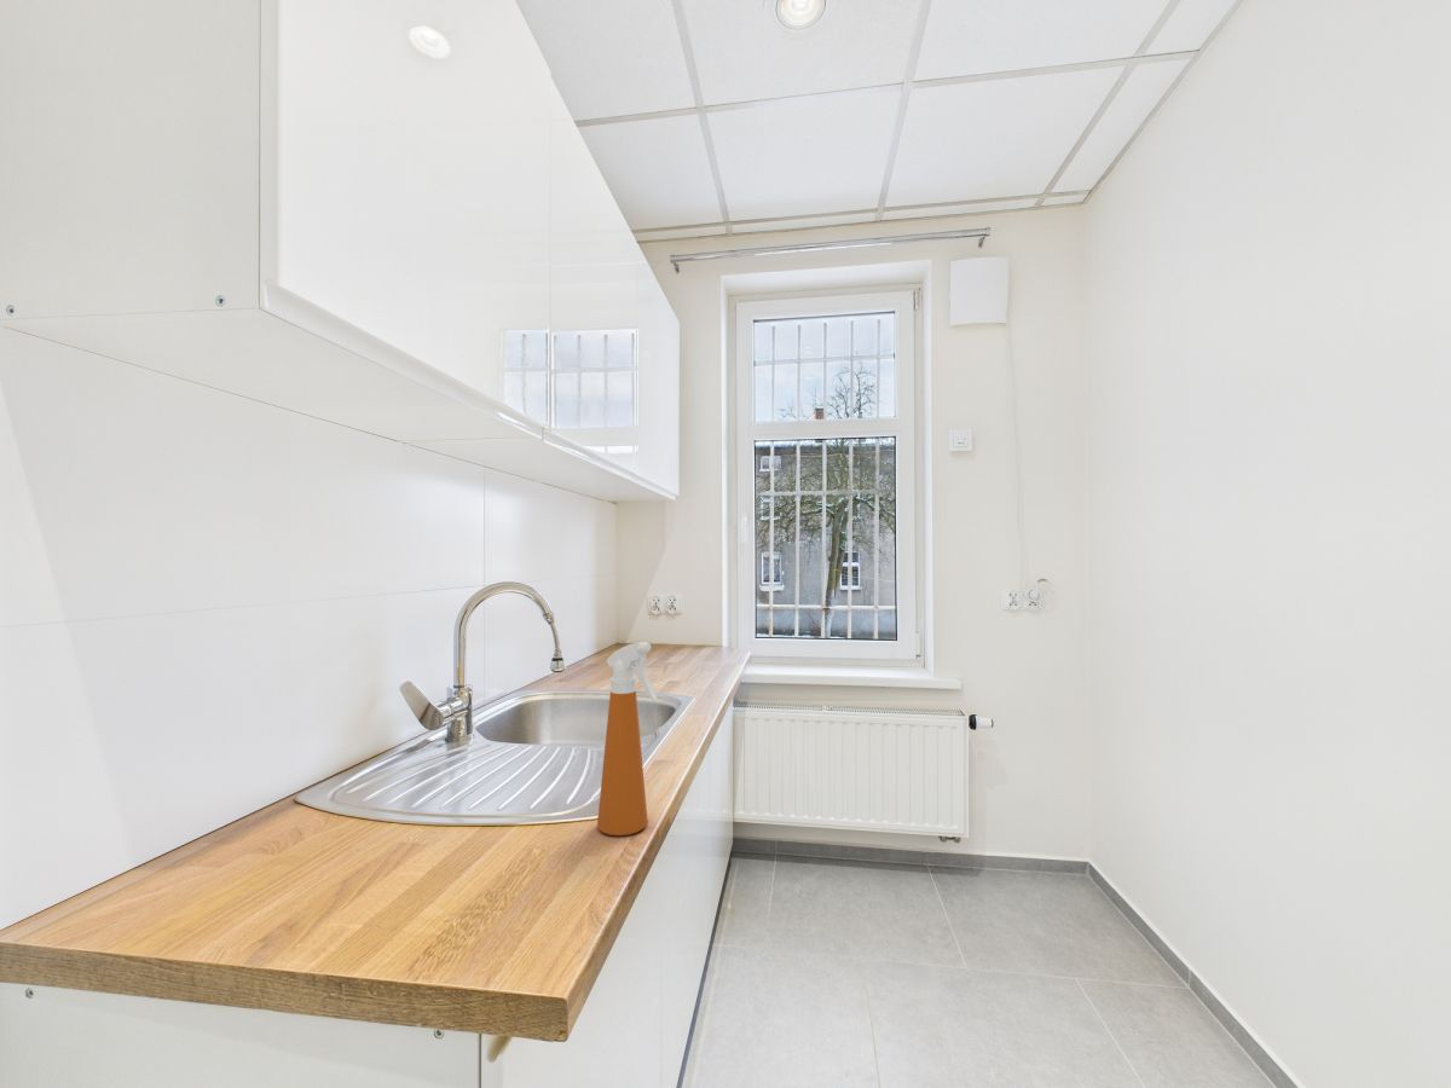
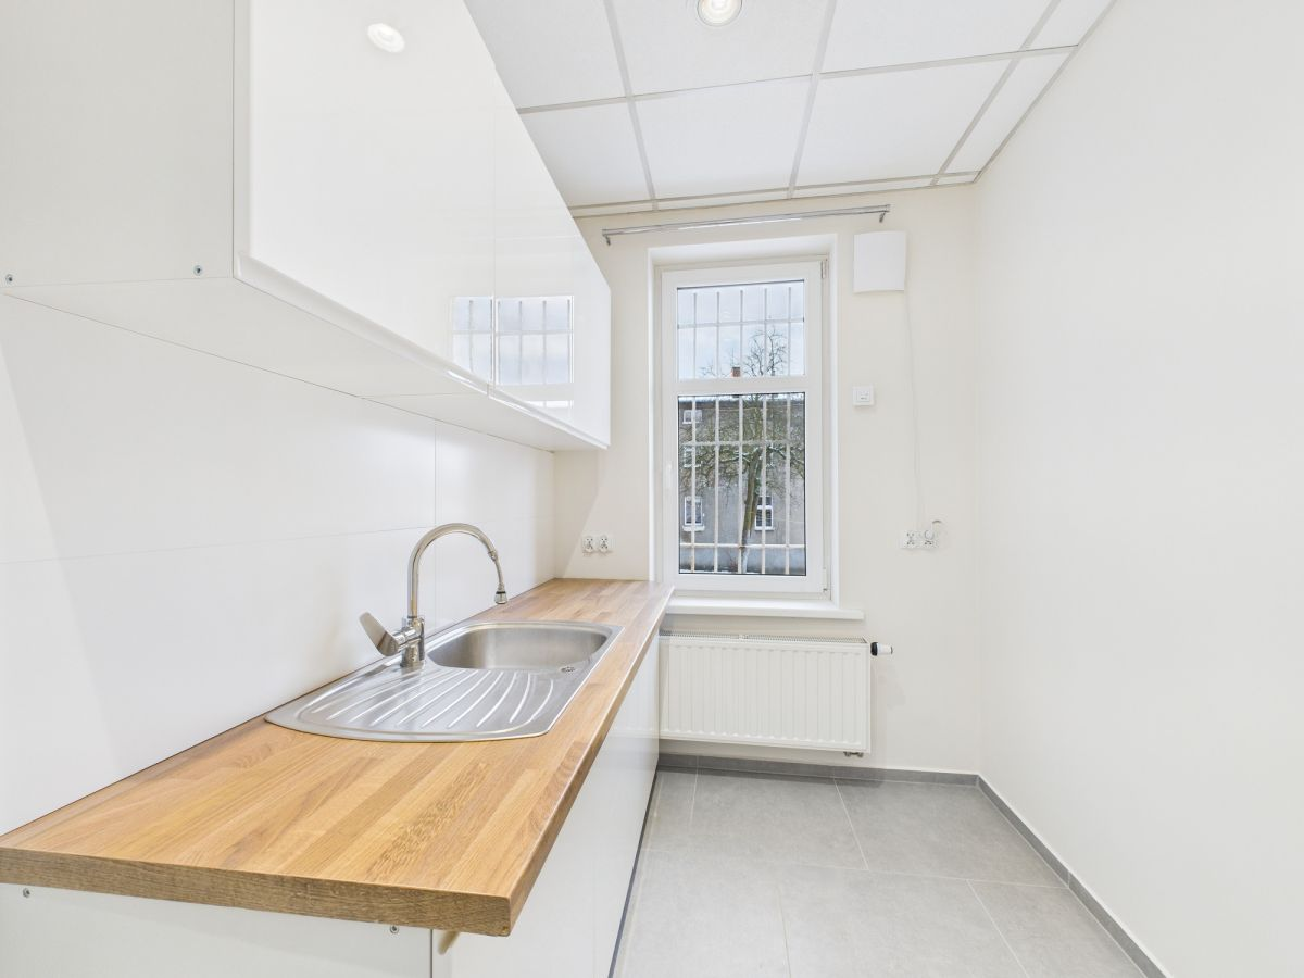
- spray bottle [596,641,659,837]
